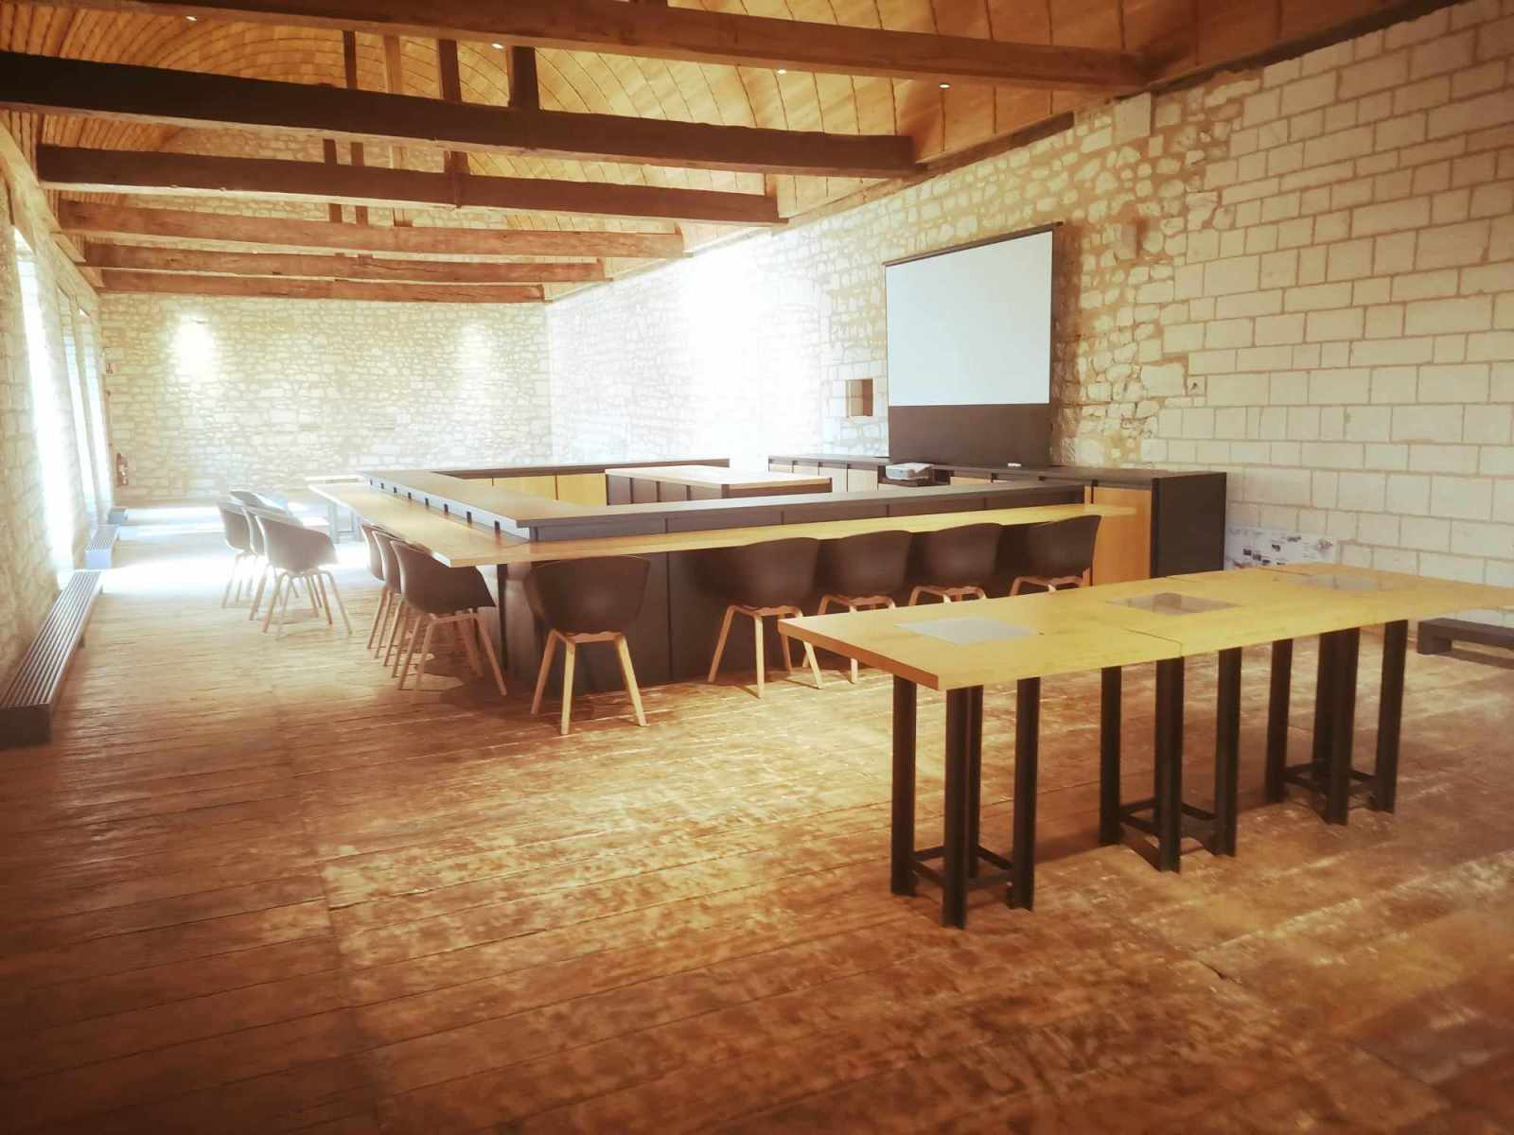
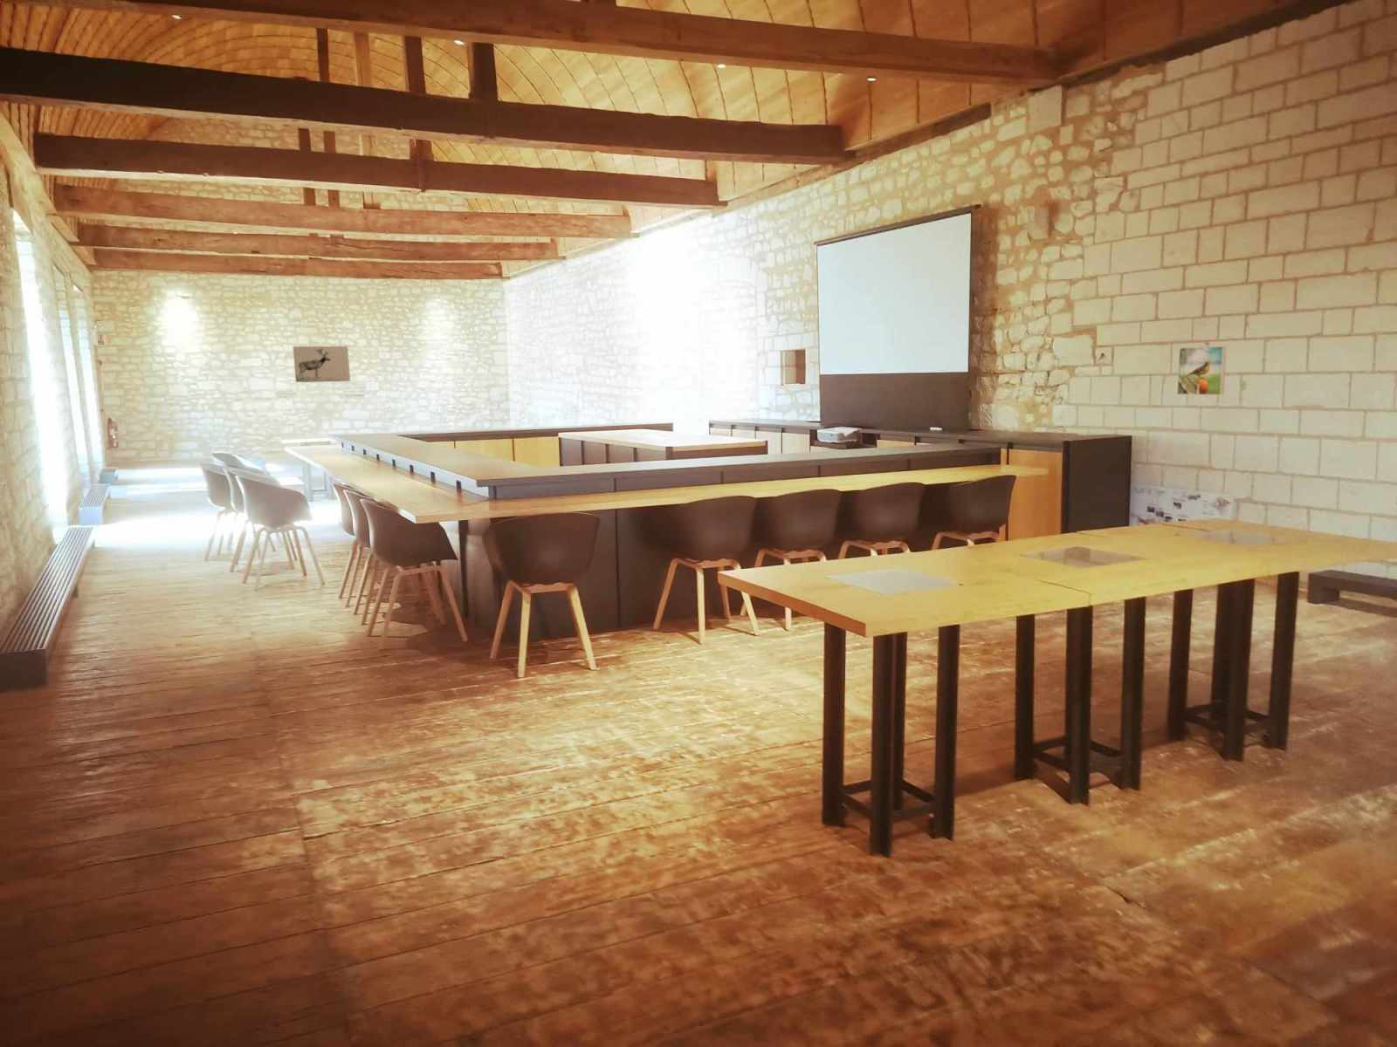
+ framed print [1176,345,1228,396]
+ wall art [292,345,351,383]
